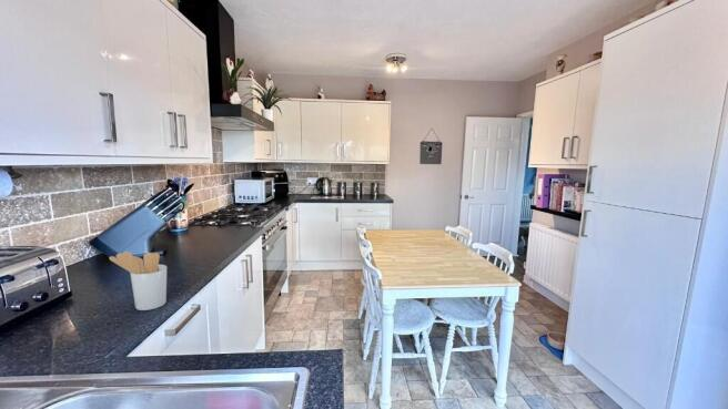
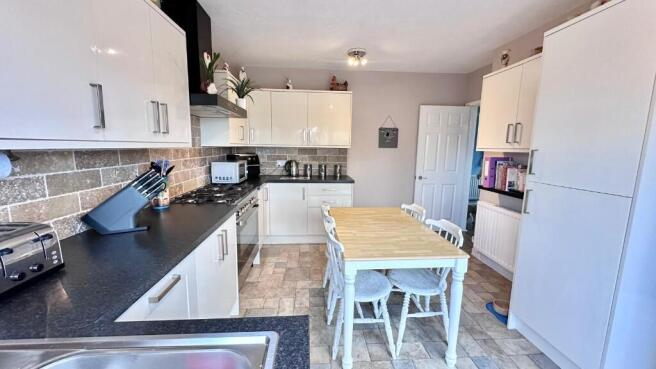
- utensil holder [108,250,168,311]
